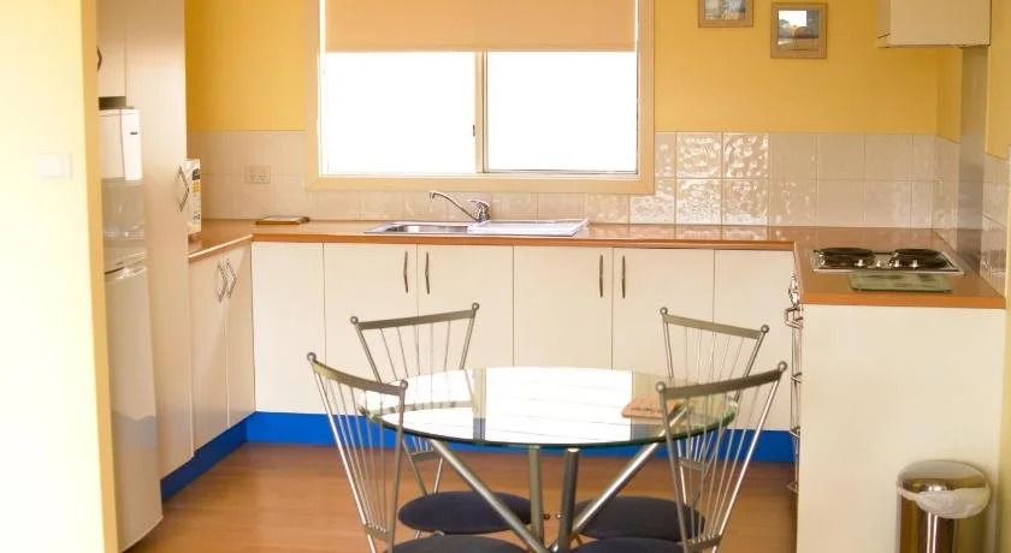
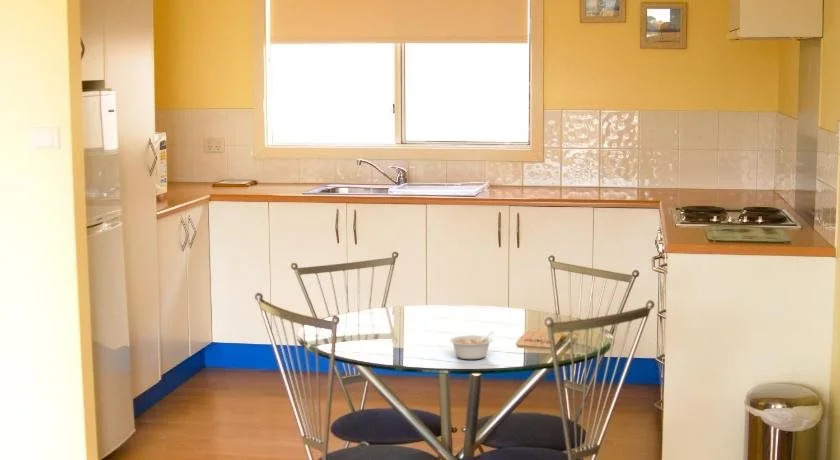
+ legume [449,331,495,360]
